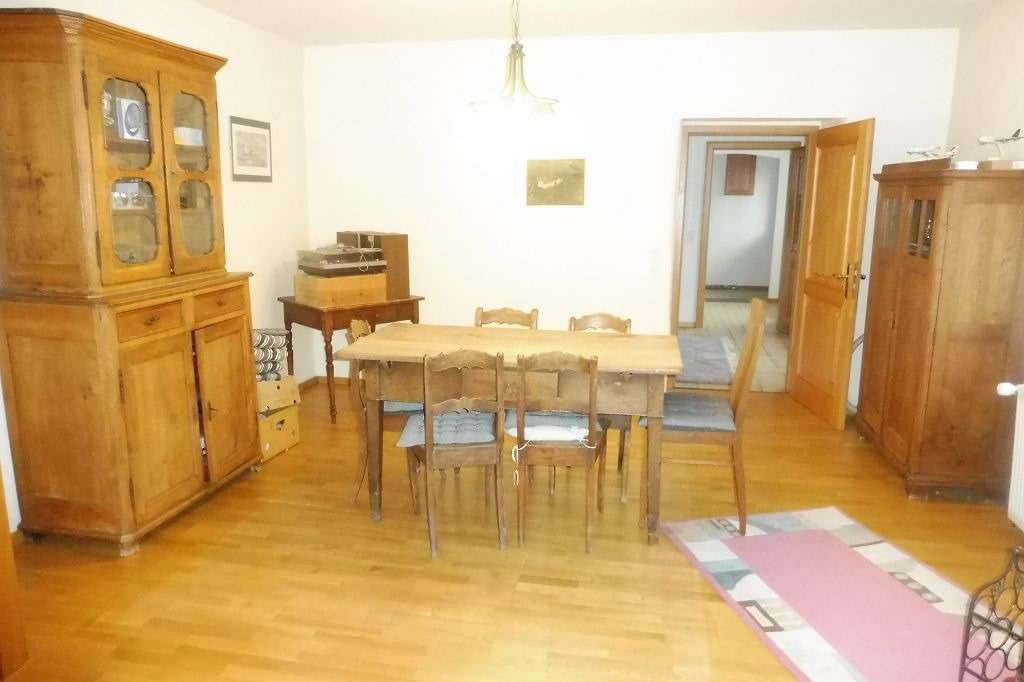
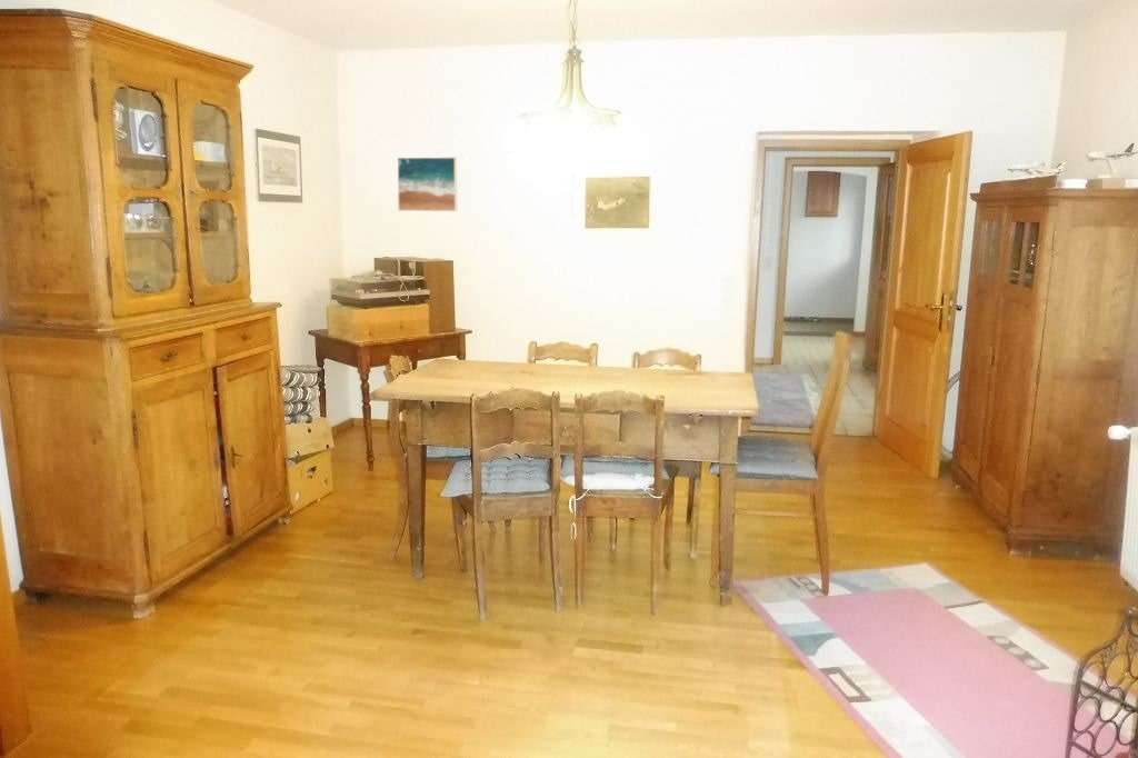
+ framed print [396,156,458,212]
